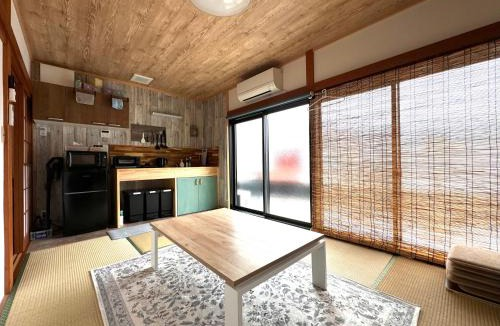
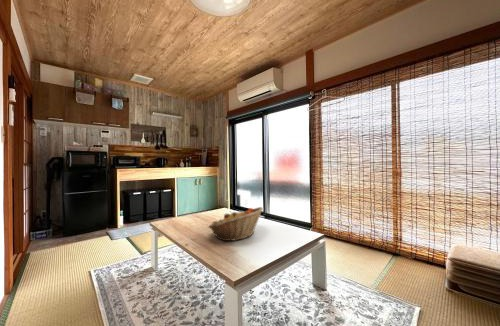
+ fruit basket [207,206,264,242]
